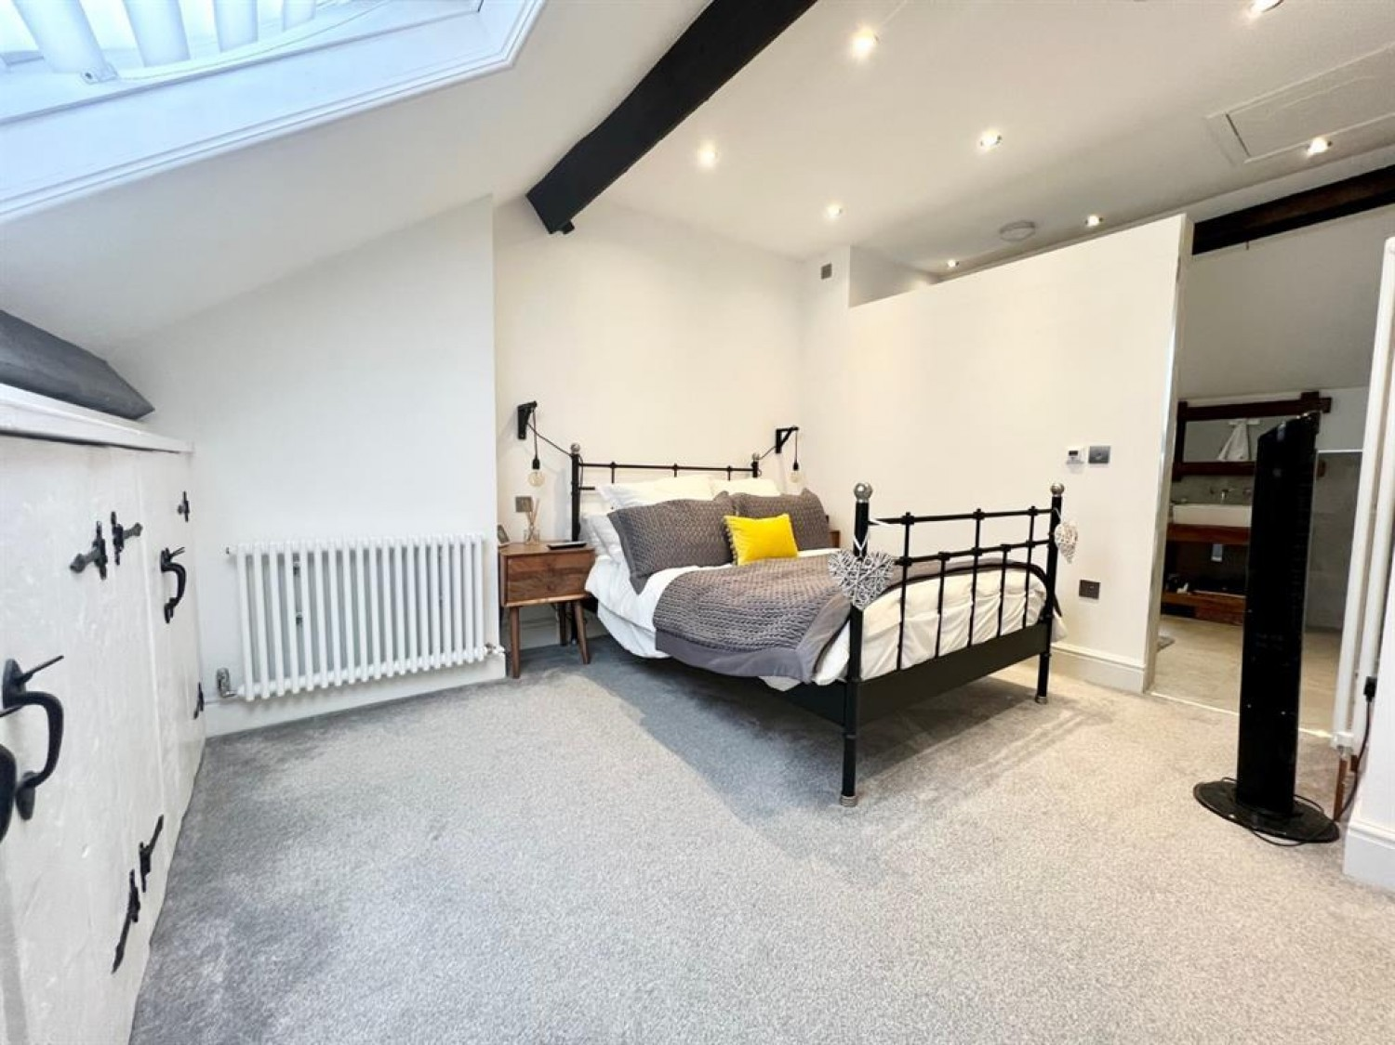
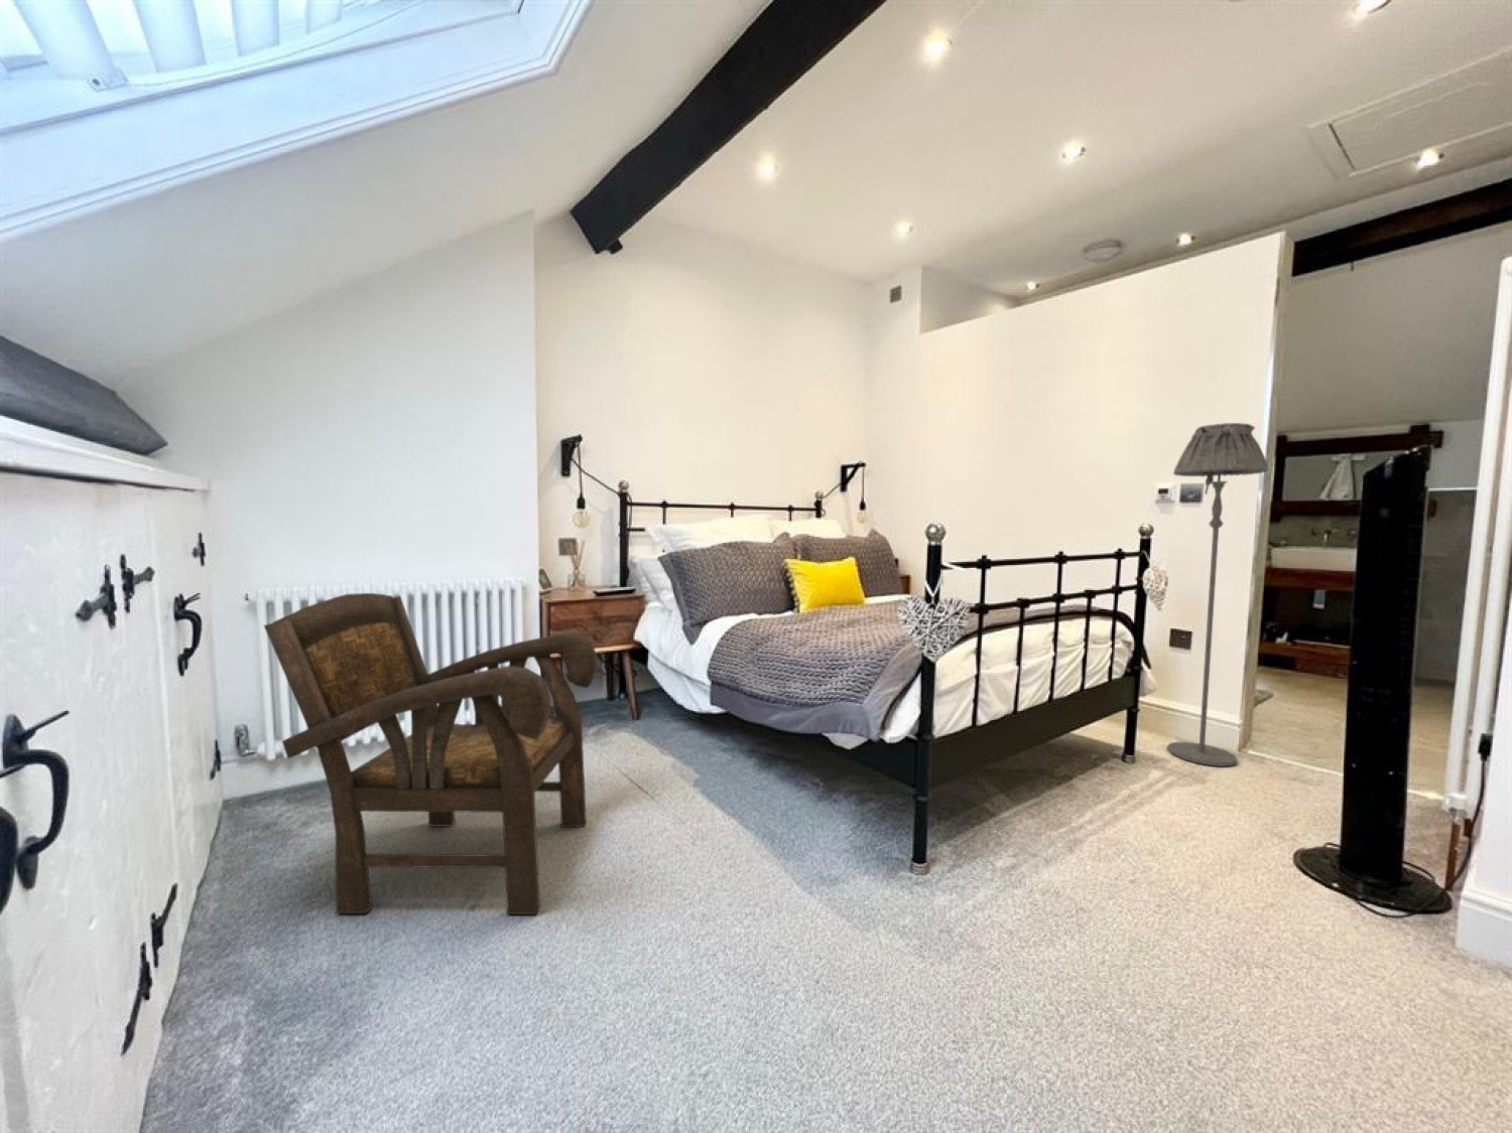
+ floor lamp [1167,422,1269,768]
+ armchair [263,593,599,915]
